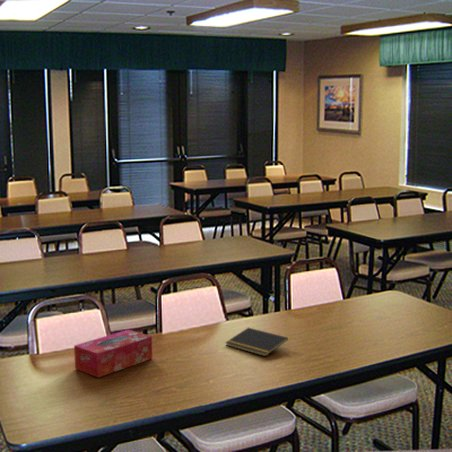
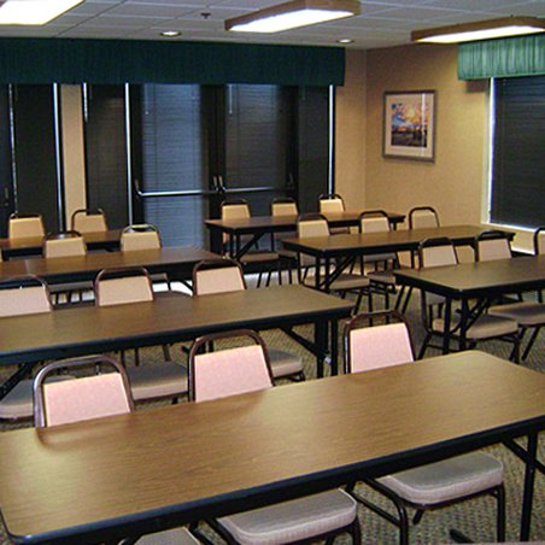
- tissue box [73,328,153,378]
- notepad [224,327,289,357]
